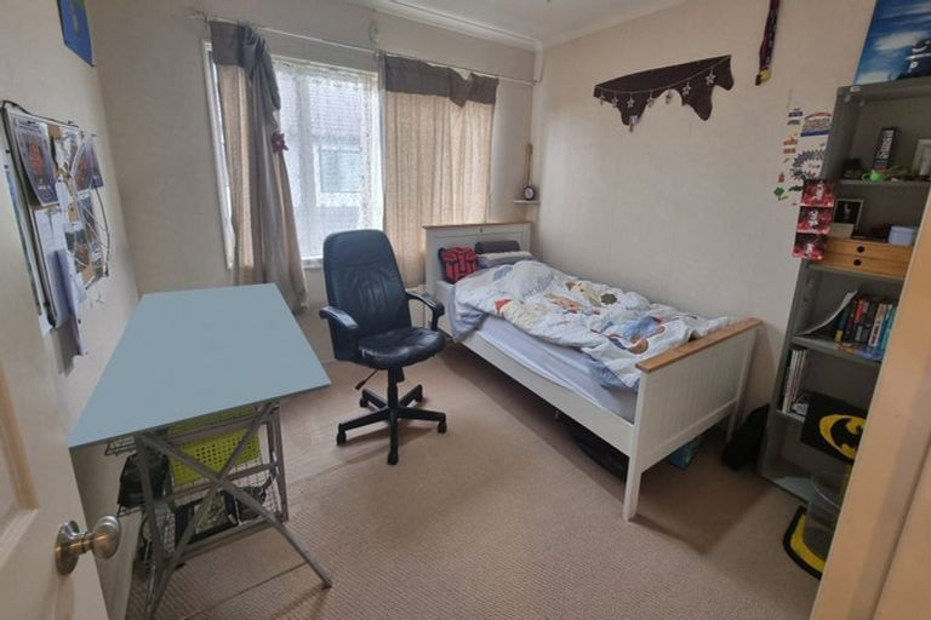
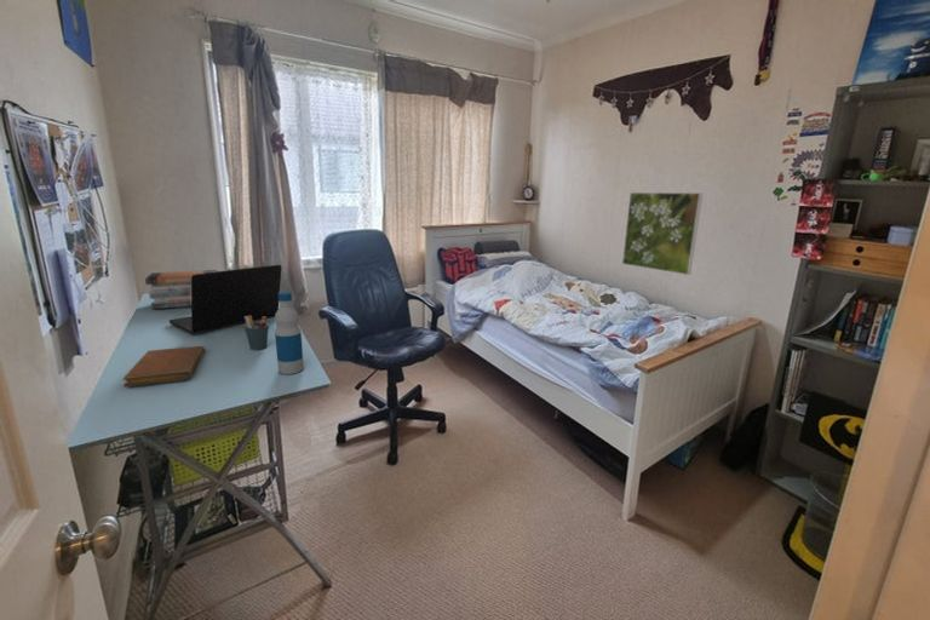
+ pen holder [243,315,270,351]
+ notebook [122,345,206,388]
+ bottle [274,291,305,375]
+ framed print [621,191,704,276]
+ laptop [168,264,282,335]
+ book stack [144,269,218,310]
